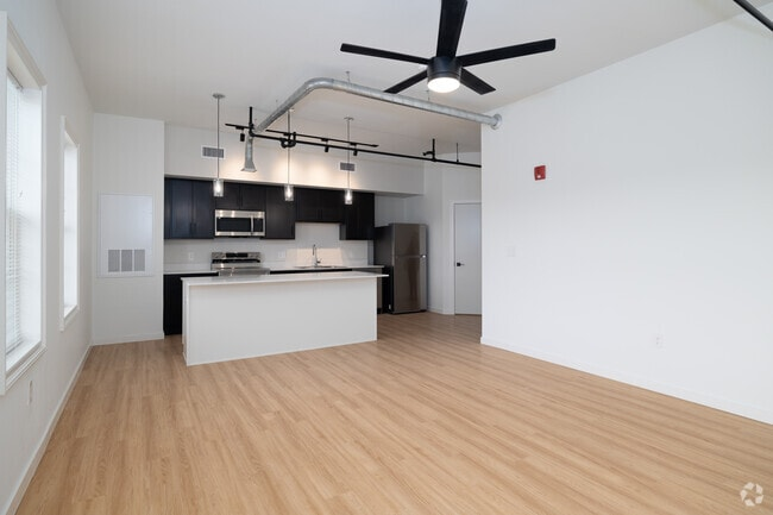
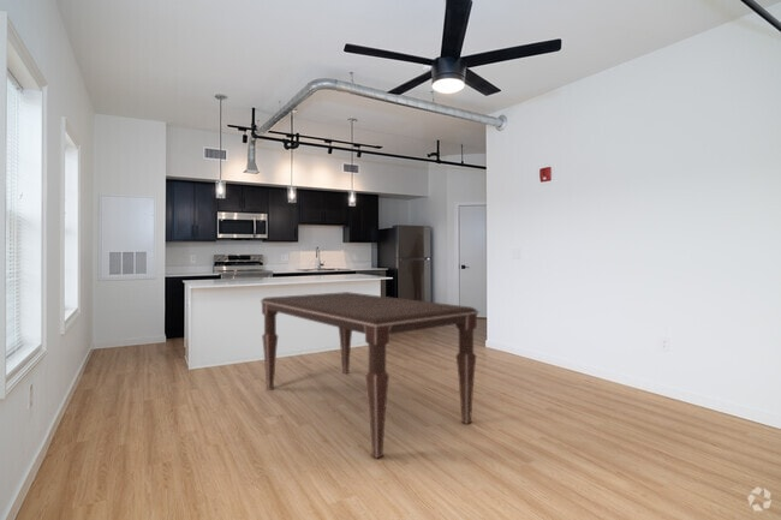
+ dining table [258,291,481,459]
